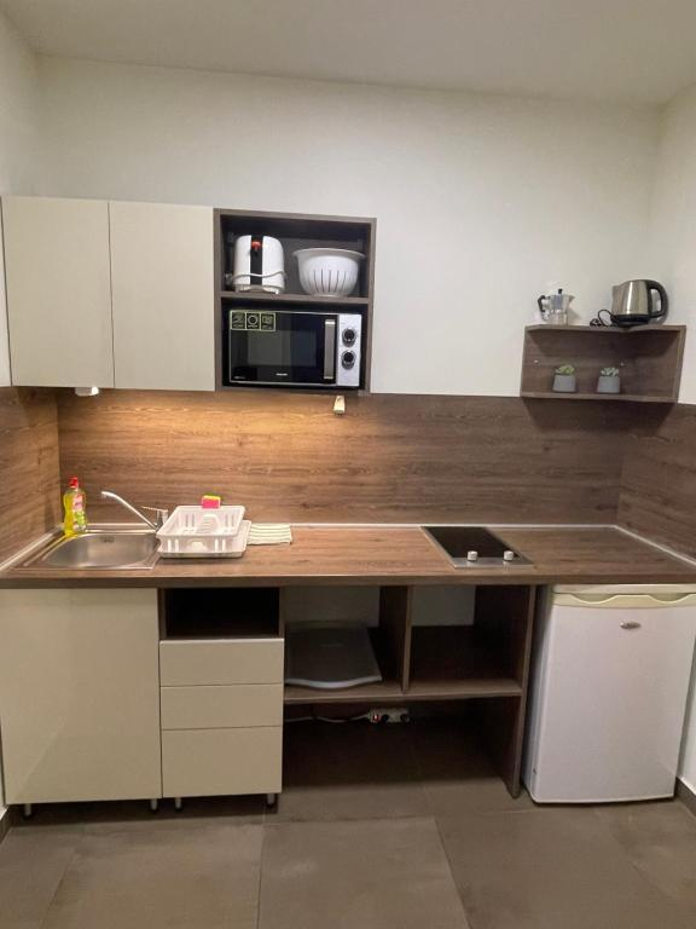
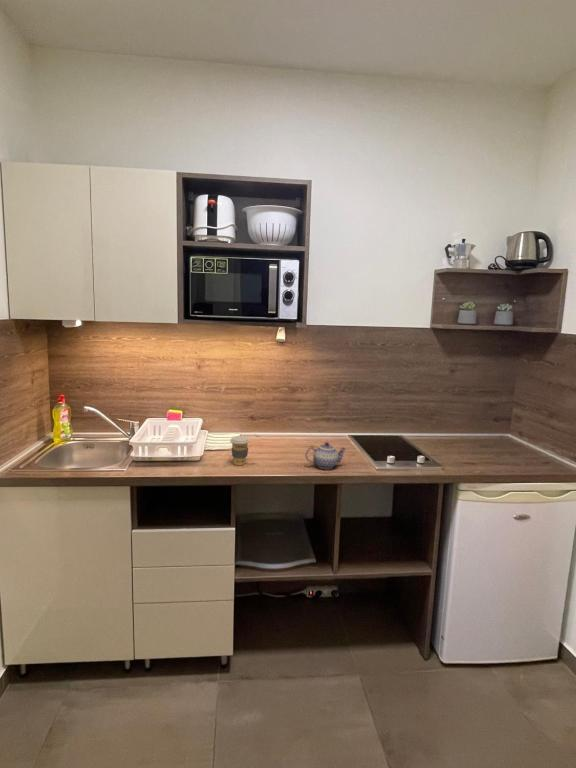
+ teapot [304,441,348,470]
+ coffee cup [229,435,251,466]
